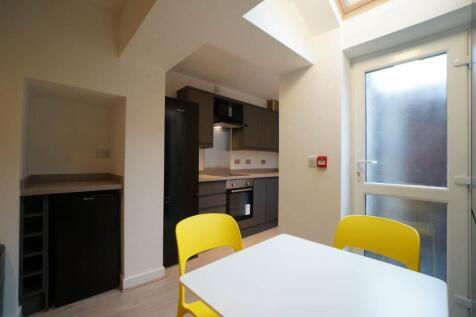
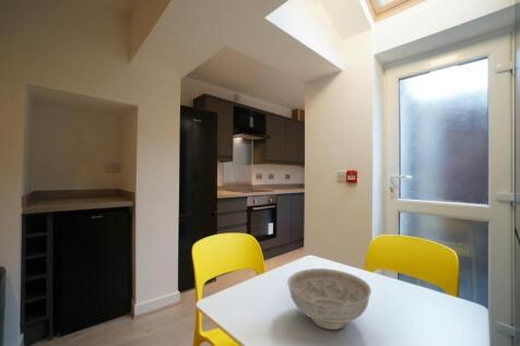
+ decorative bowl [286,267,373,331]
